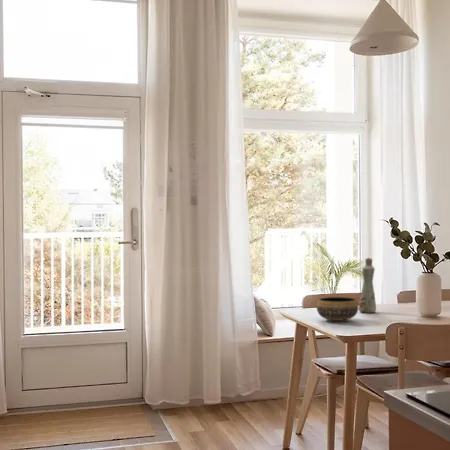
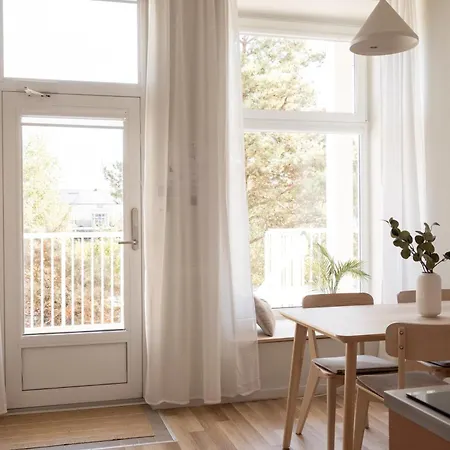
- bottle [358,257,377,314]
- bowl [316,296,359,322]
